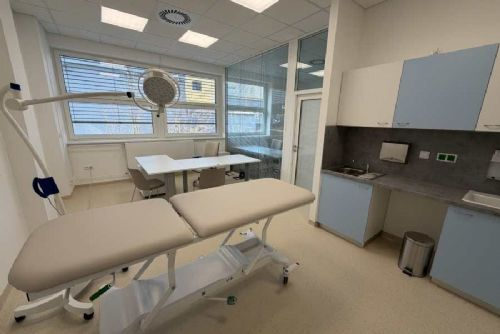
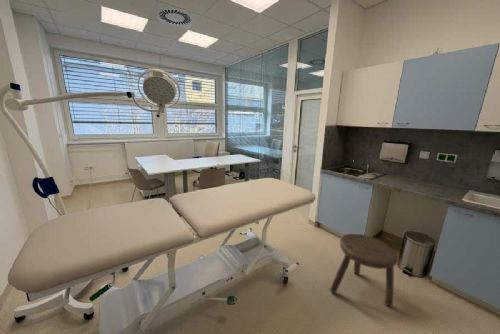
+ stool [329,233,399,307]
